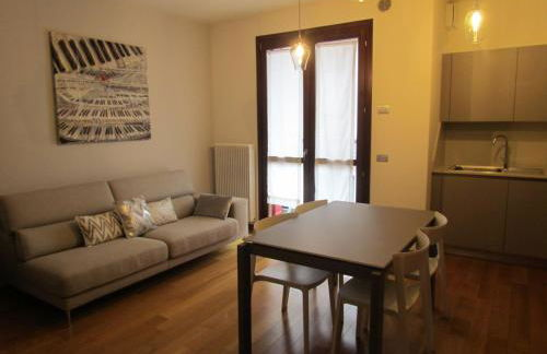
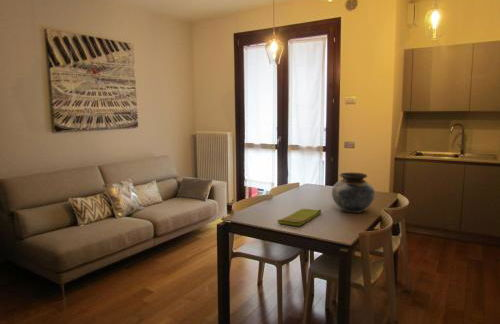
+ dish towel [277,208,322,227]
+ vase [331,172,375,214]
